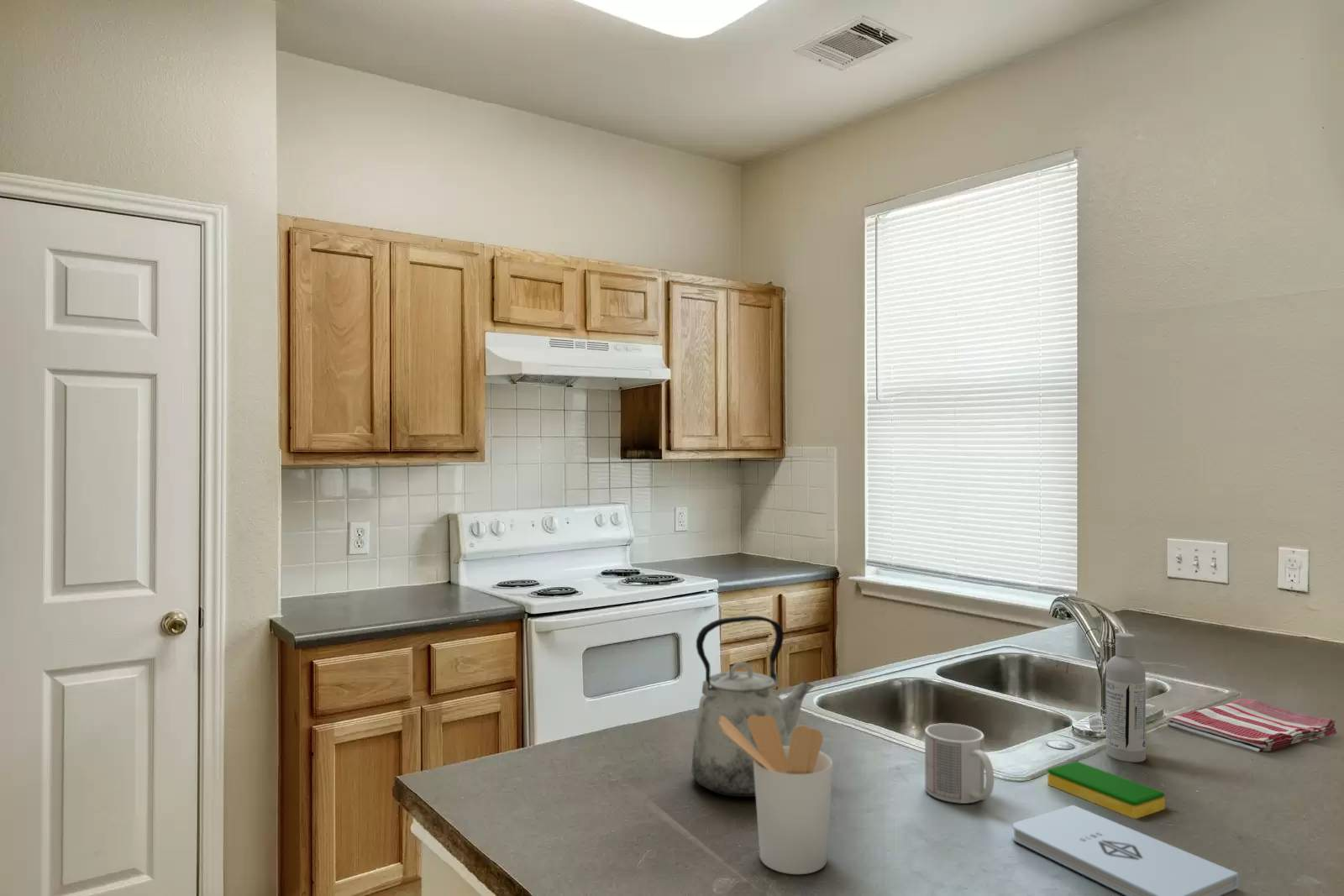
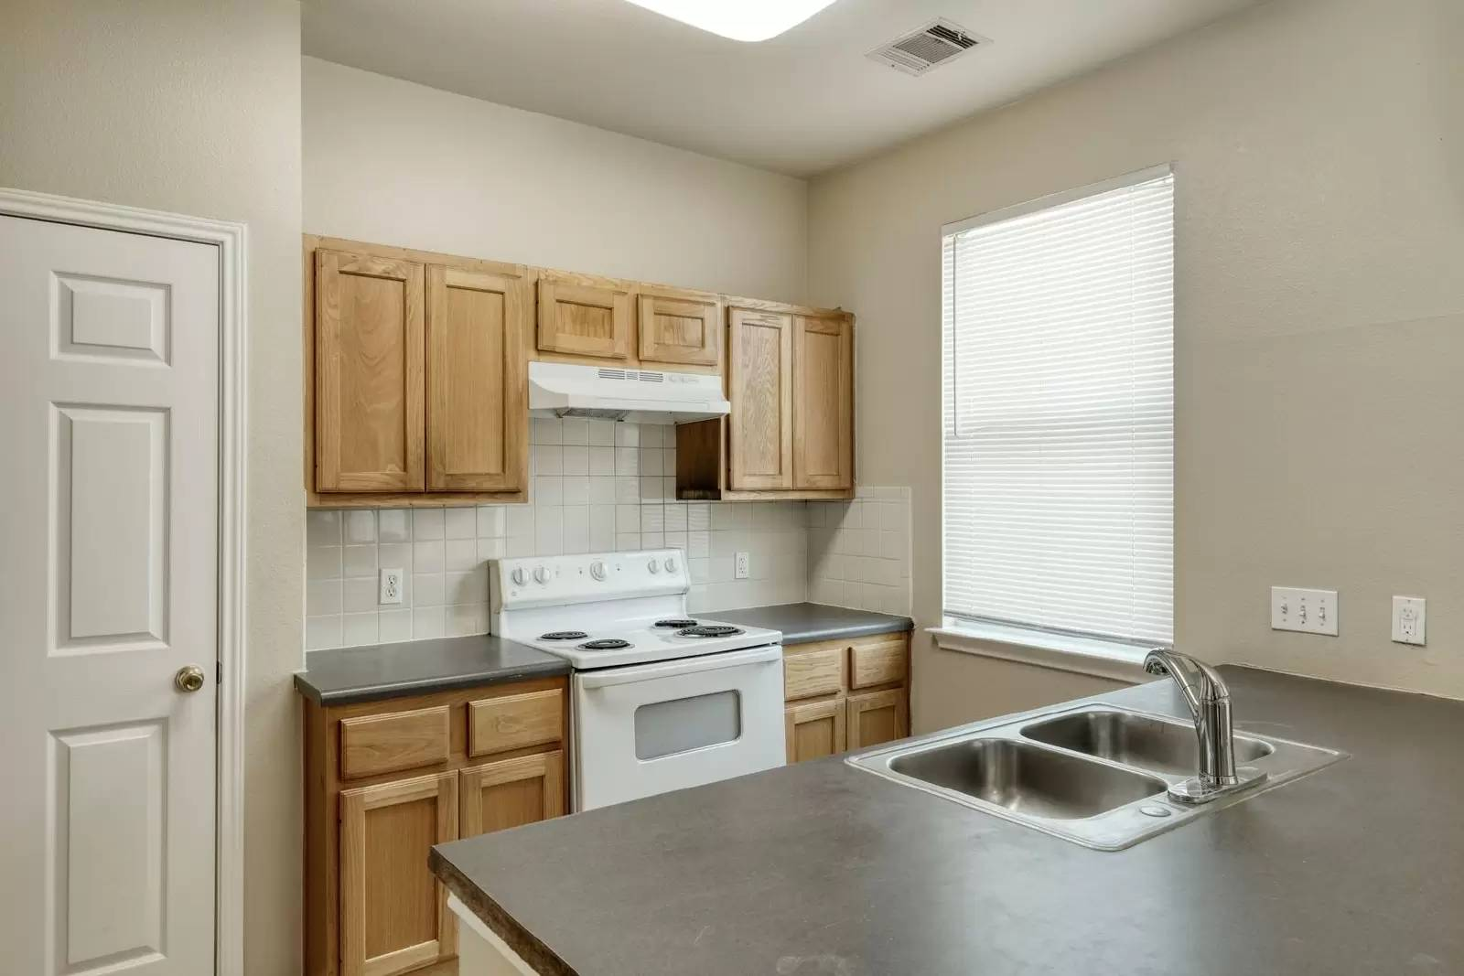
- notepad [1012,804,1239,896]
- mug [924,722,995,804]
- dish sponge [1047,761,1166,820]
- utensil holder [718,715,833,875]
- bottle [1105,632,1147,763]
- kettle [690,615,815,798]
- dish towel [1165,698,1338,752]
